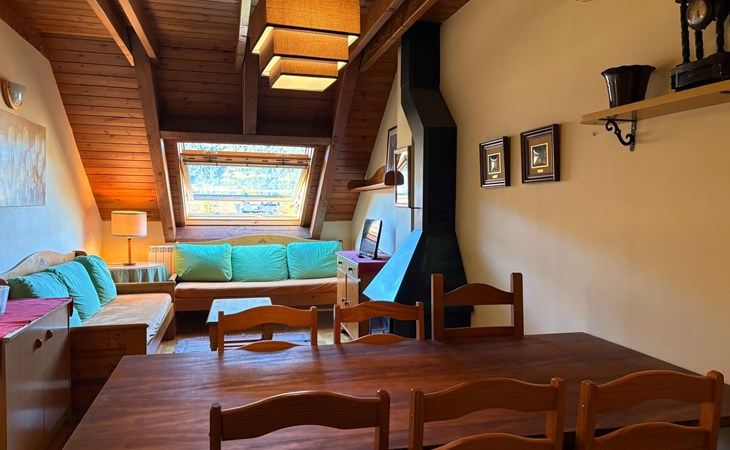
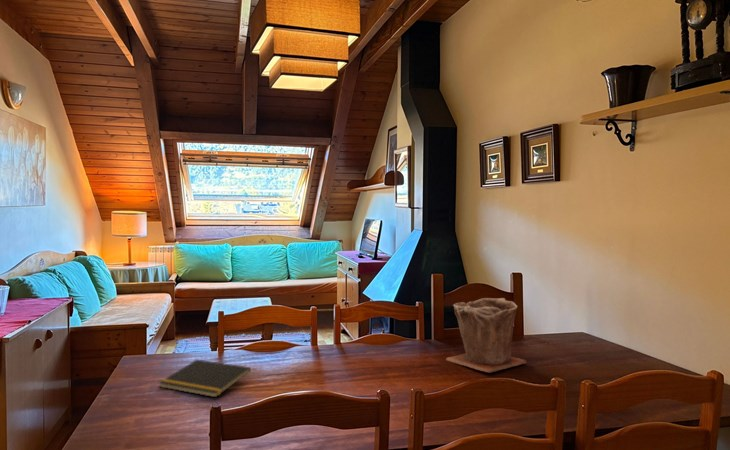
+ plant pot [445,297,528,374]
+ notepad [158,359,252,398]
